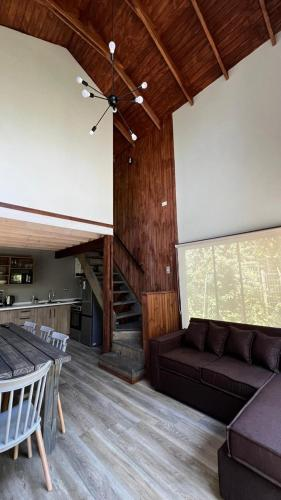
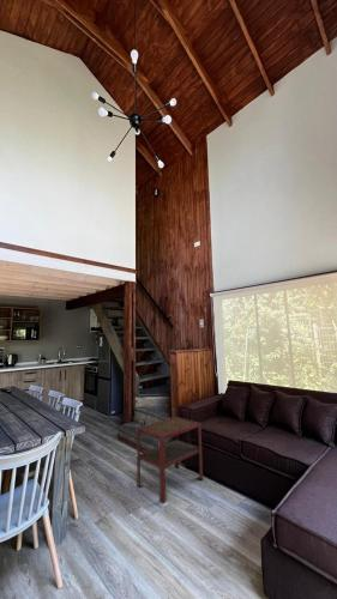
+ side table [136,416,205,503]
